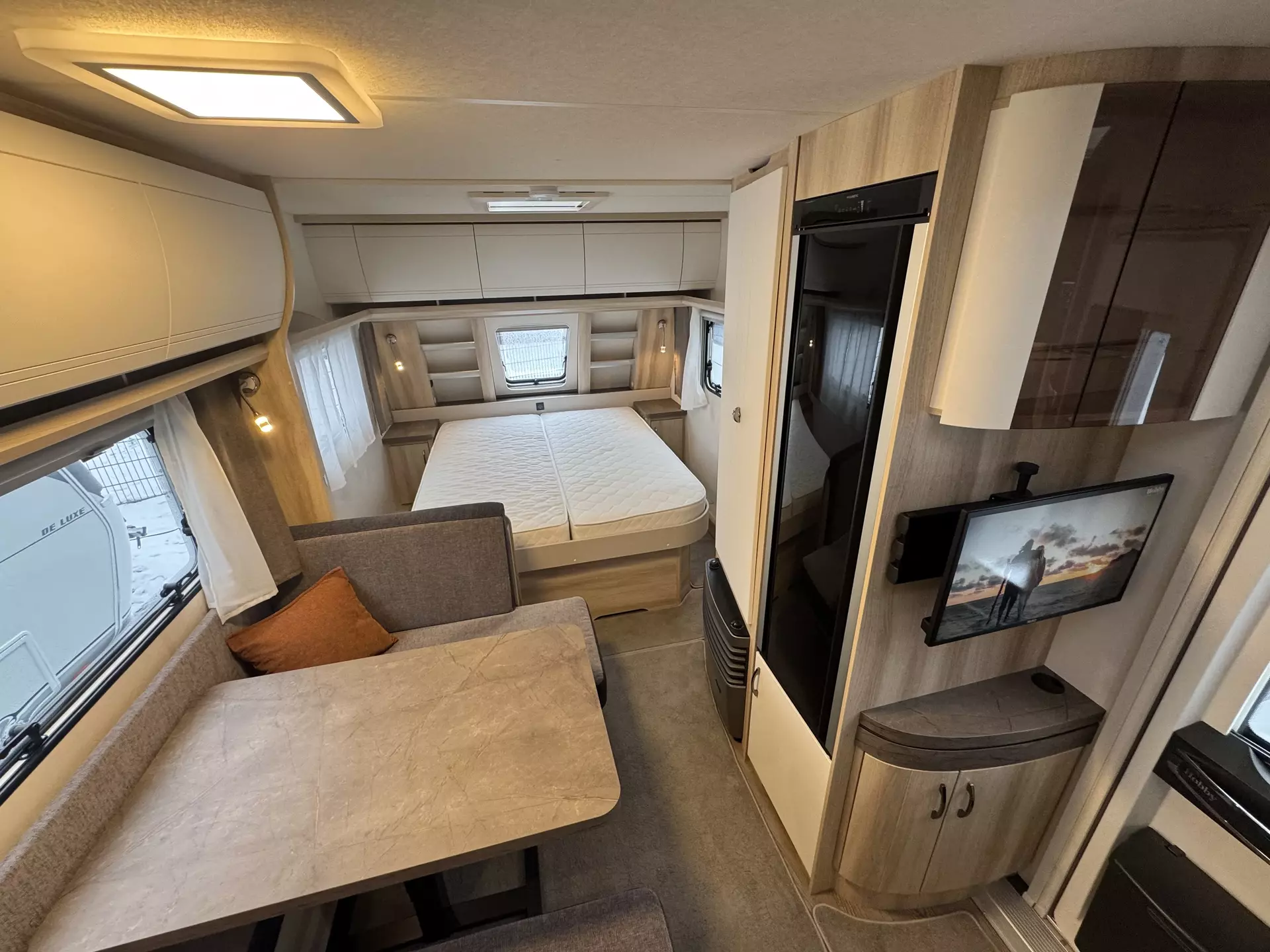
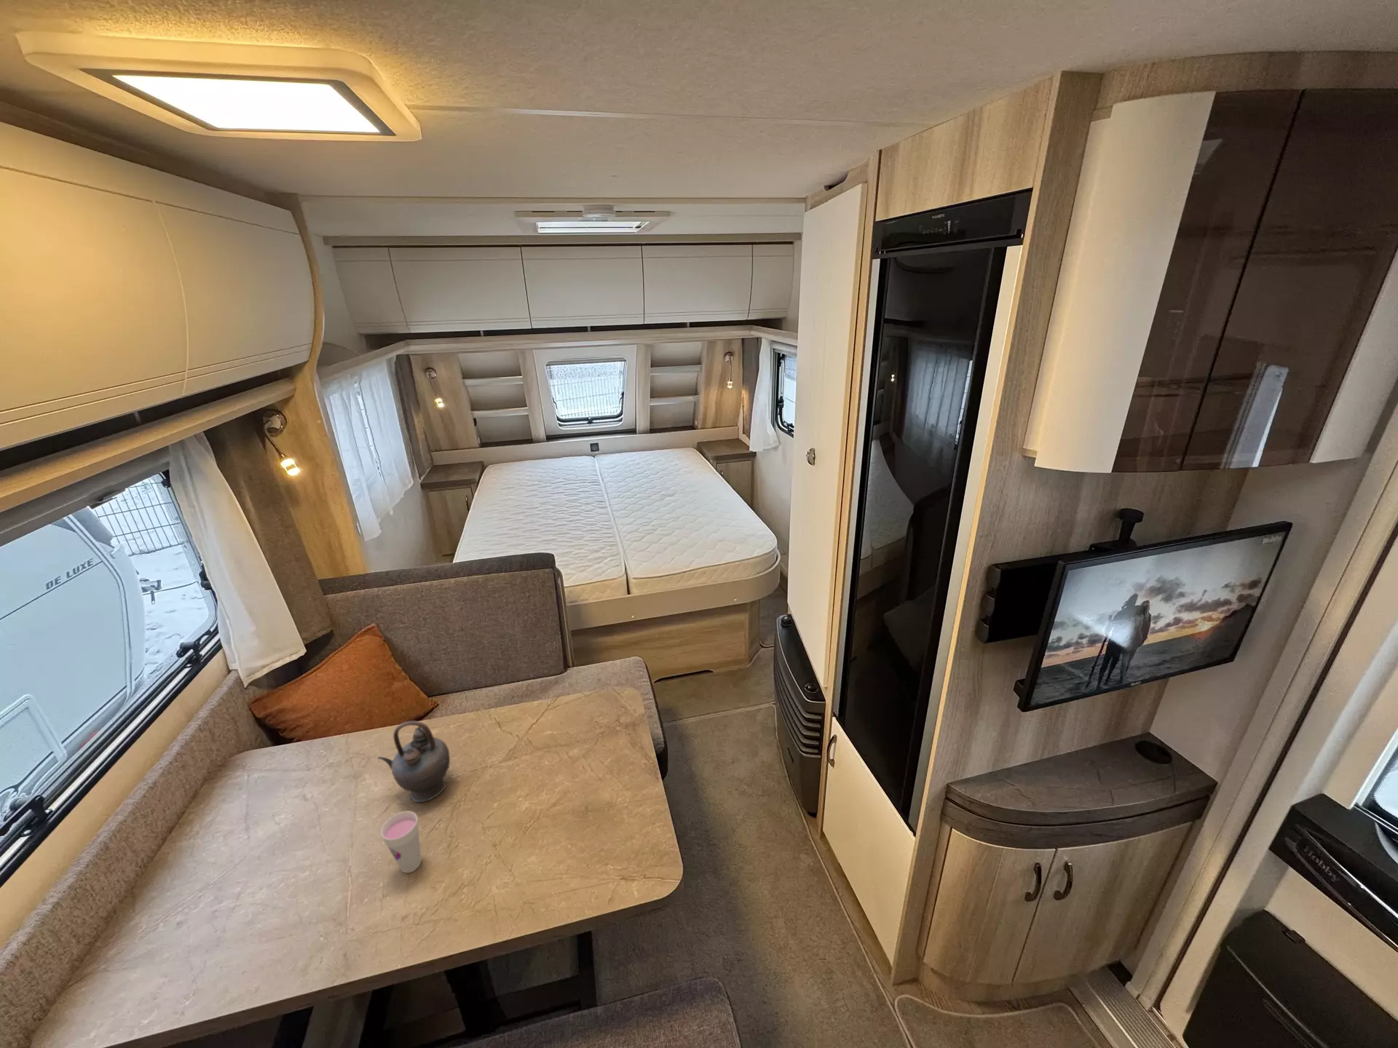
+ teapot [376,720,450,803]
+ cup [380,810,423,874]
